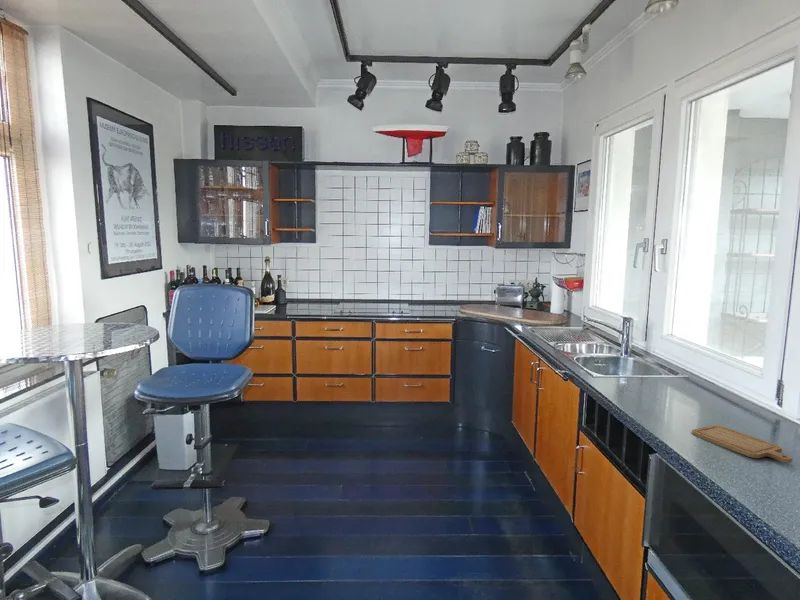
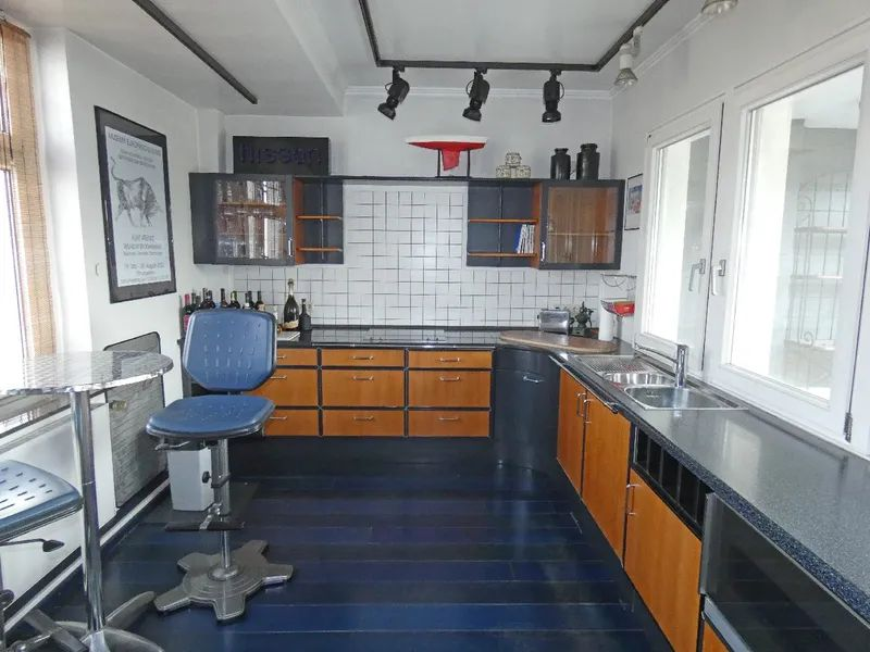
- chopping board [691,424,793,464]
